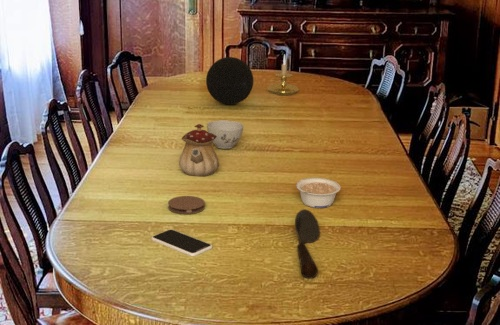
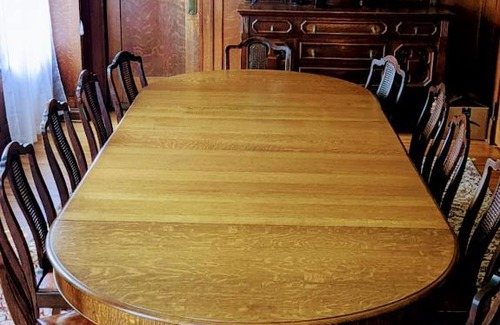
- teacup [206,119,244,150]
- teapot [178,123,220,177]
- spoon [294,208,321,280]
- legume [295,177,341,209]
- coaster [167,195,206,215]
- decorative ball [205,56,254,106]
- candle holder [267,54,300,96]
- smartphone [150,228,213,257]
